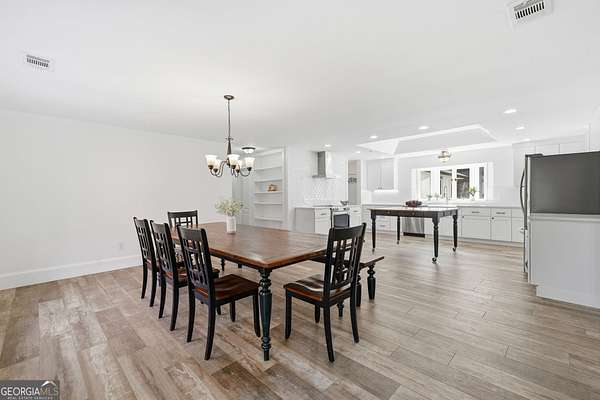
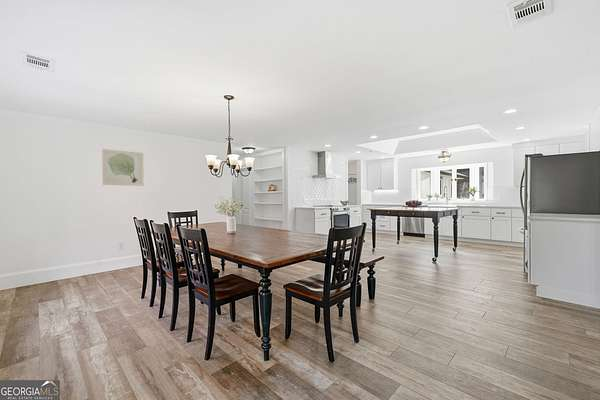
+ wall art [101,148,145,187]
